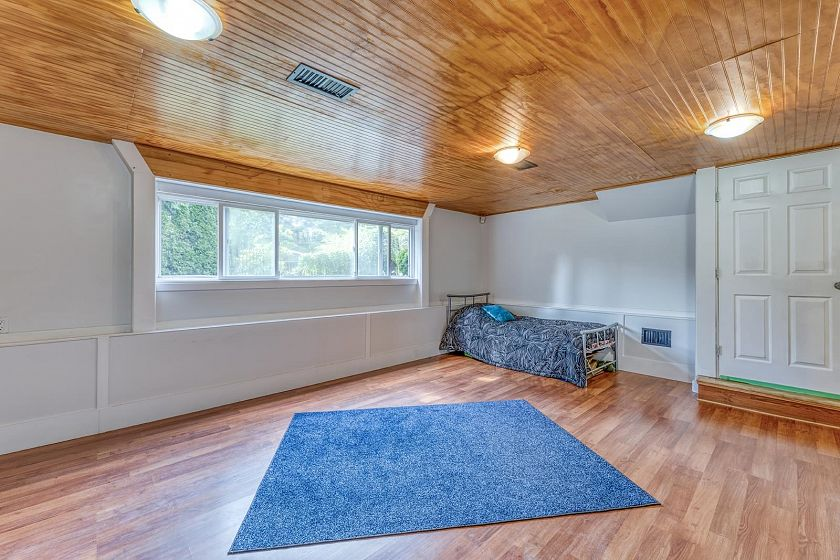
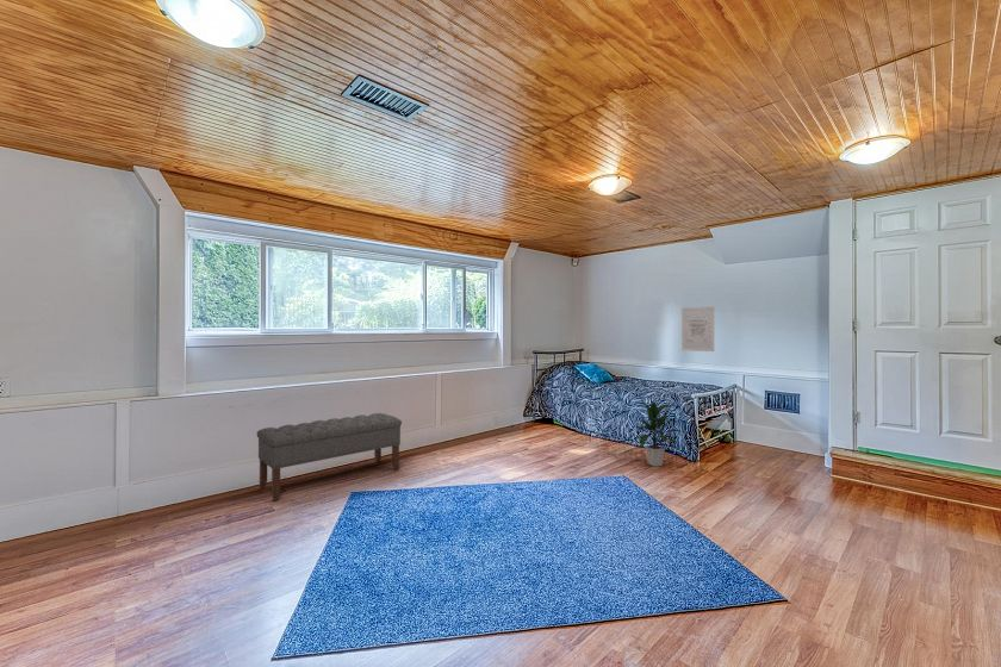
+ wall art [680,305,715,353]
+ indoor plant [630,399,685,468]
+ bench [256,412,403,501]
